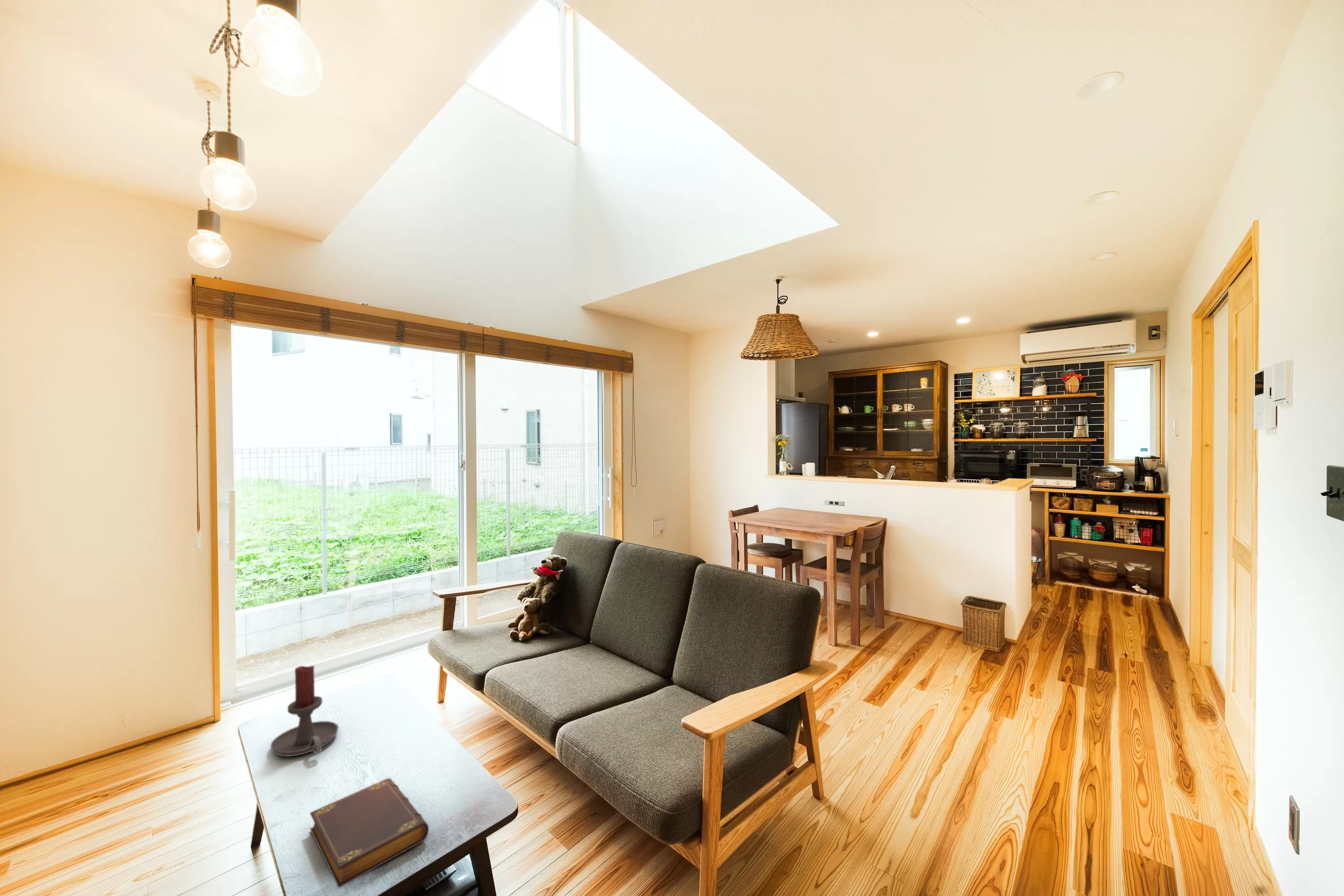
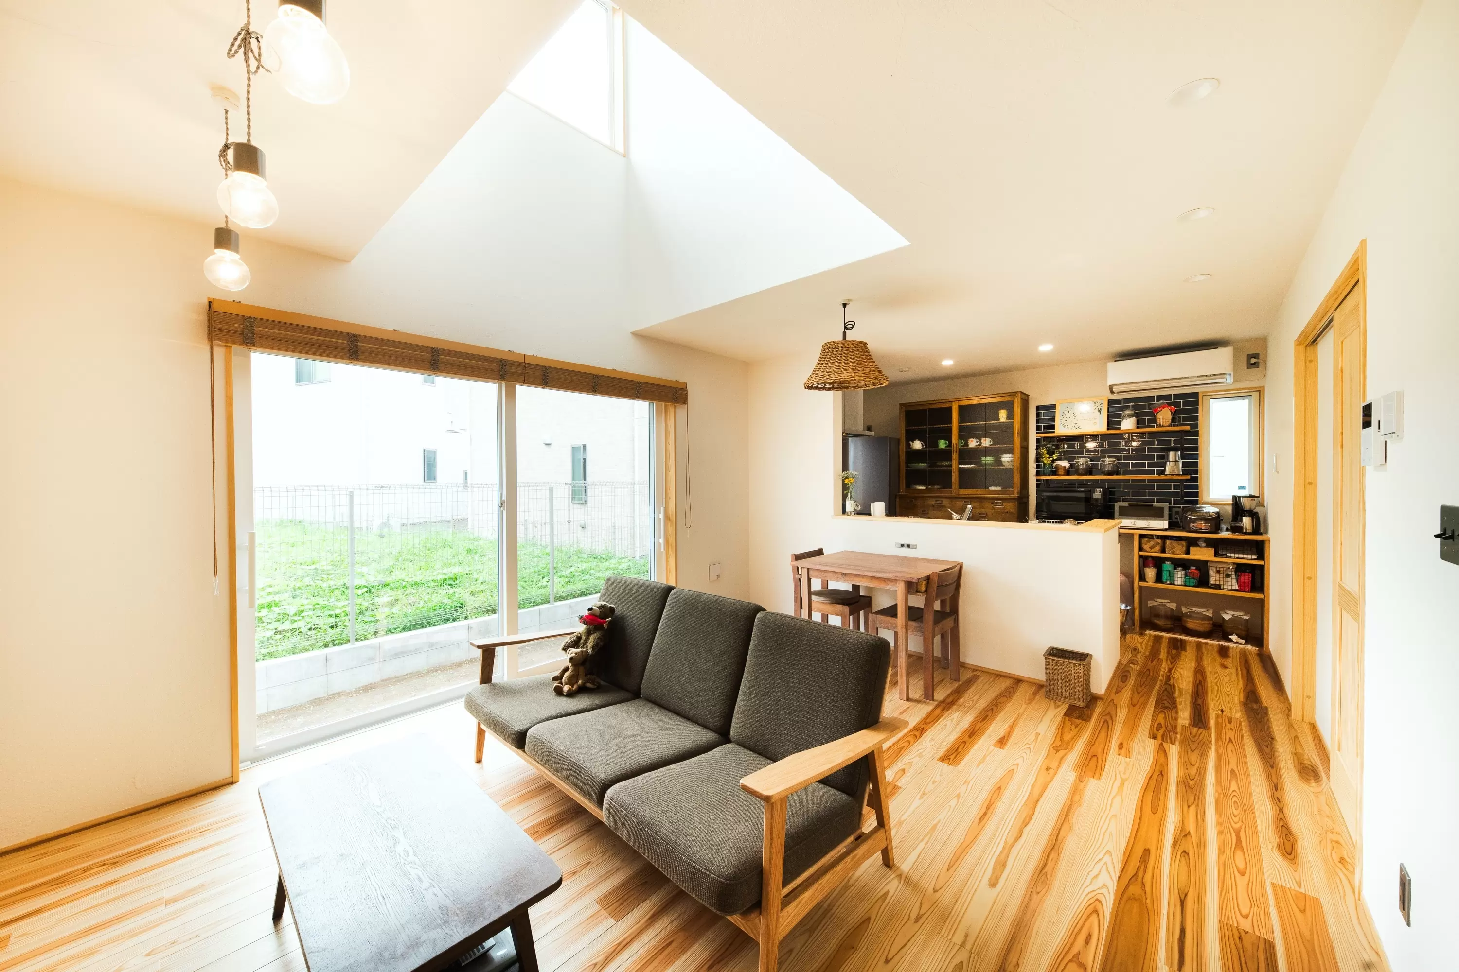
- candle holder [270,665,339,757]
- book [310,778,429,888]
